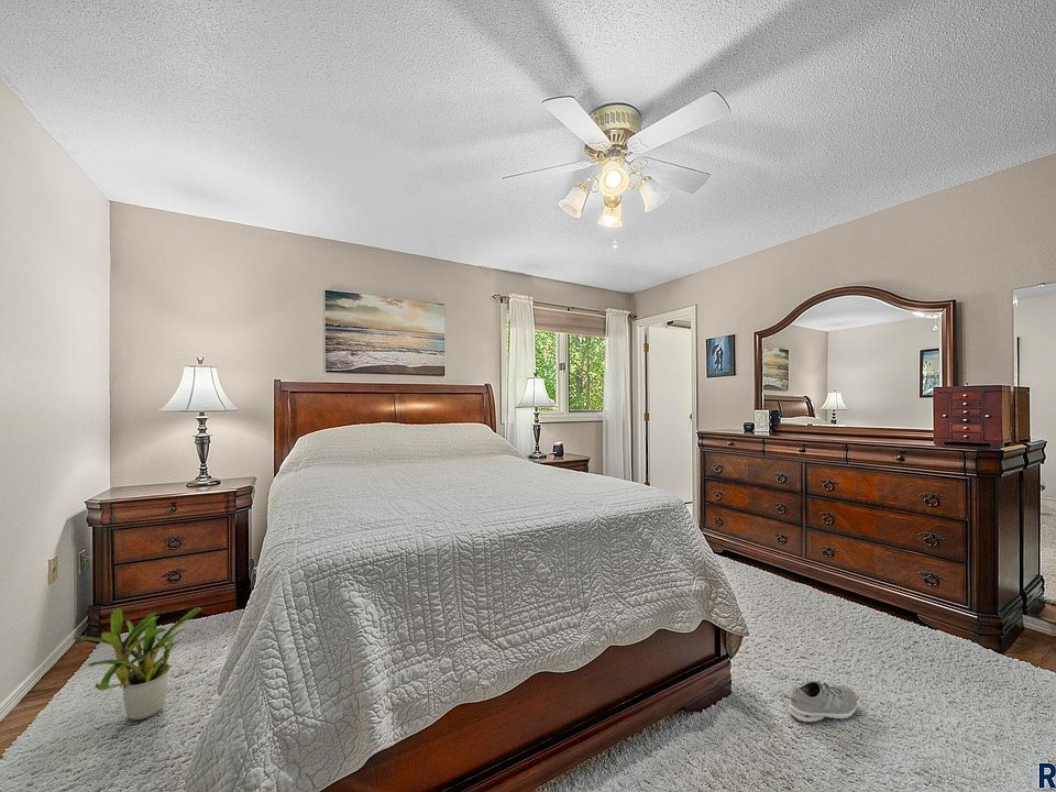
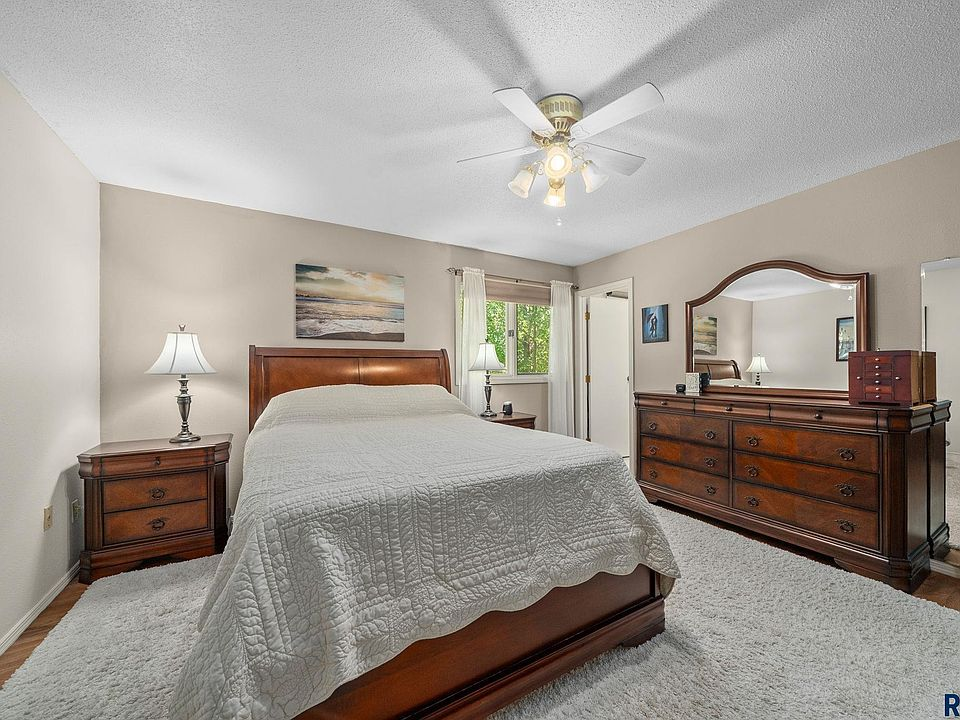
- sneaker [788,679,858,723]
- potted plant [73,606,202,722]
